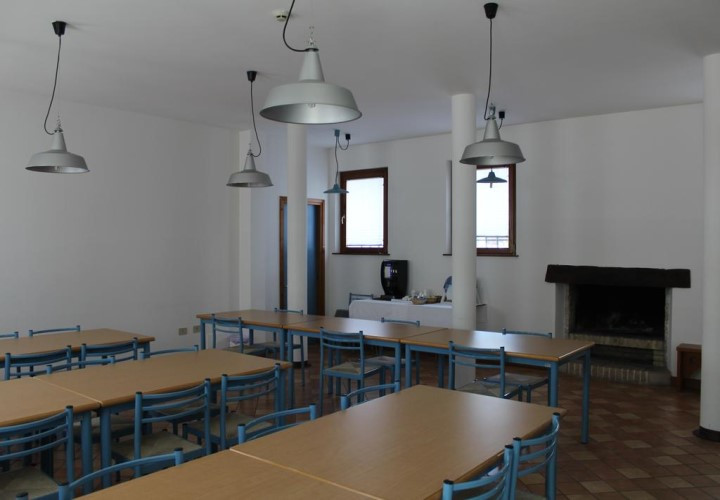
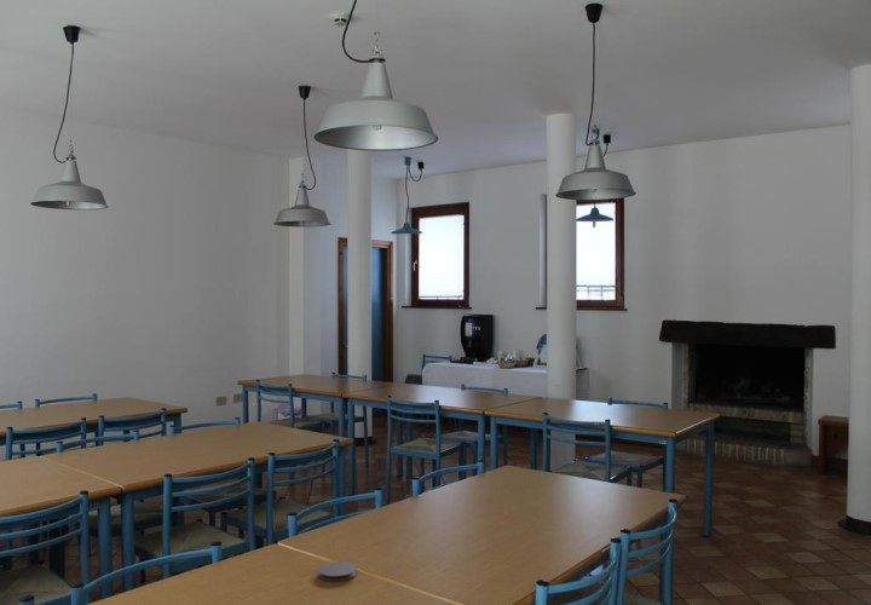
+ coaster [317,560,357,582]
